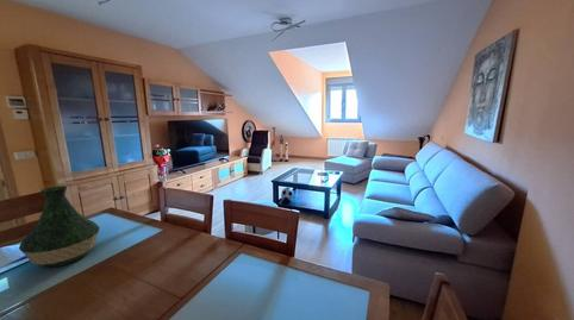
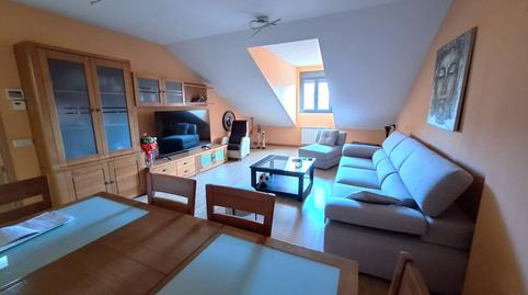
- vase [18,184,101,269]
